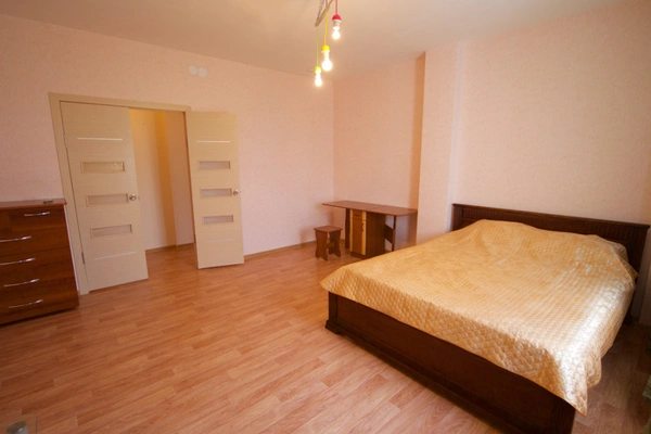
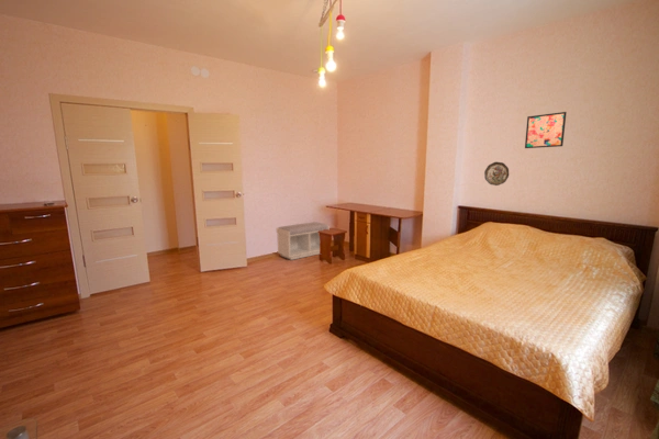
+ bench [276,221,330,261]
+ wall art [524,111,568,149]
+ decorative plate [483,161,510,187]
